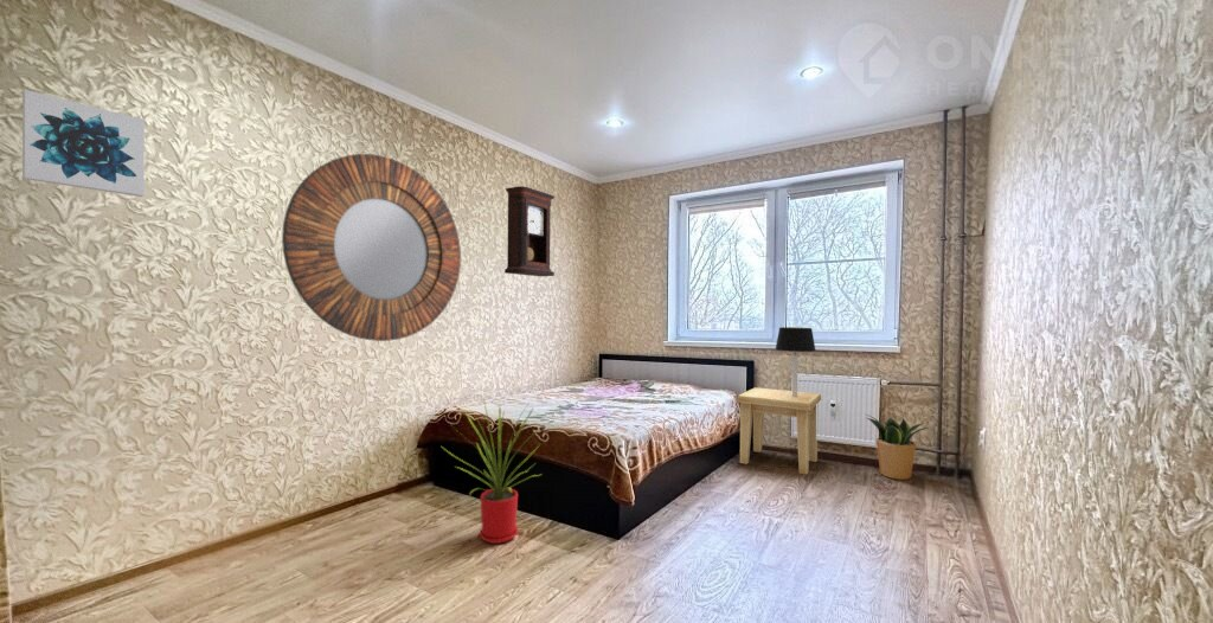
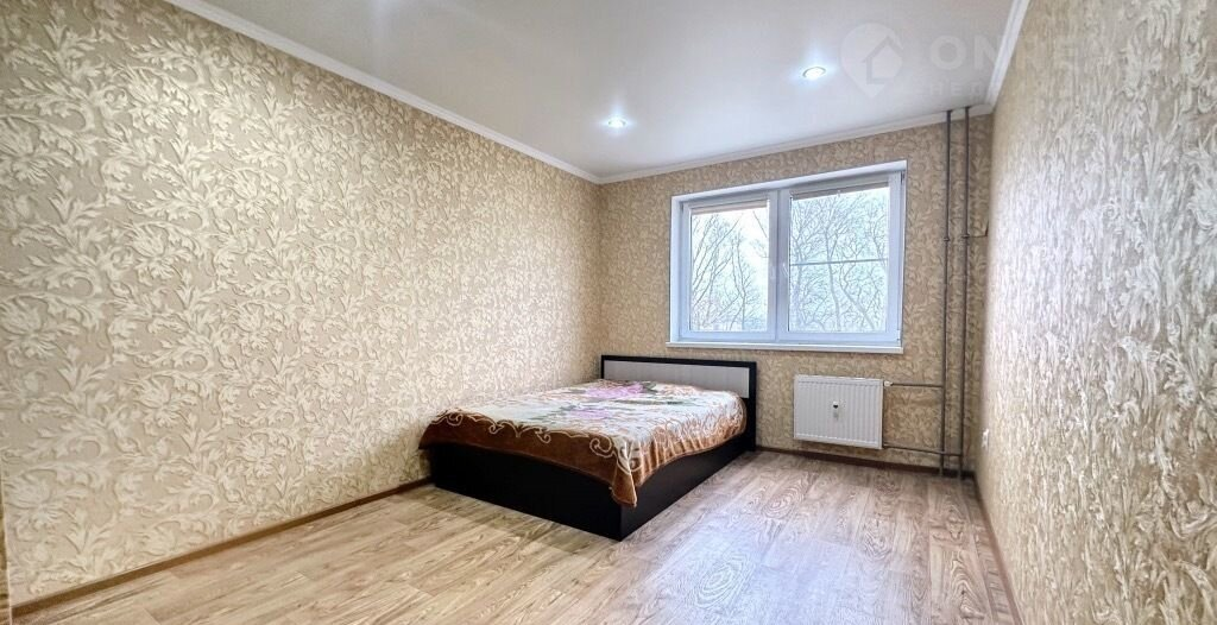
- wall art [21,89,146,198]
- pendulum clock [503,185,556,277]
- table lamp [774,326,817,397]
- home mirror [281,153,462,342]
- potted plant [866,413,930,481]
- house plant [442,398,544,545]
- side table [736,386,822,475]
